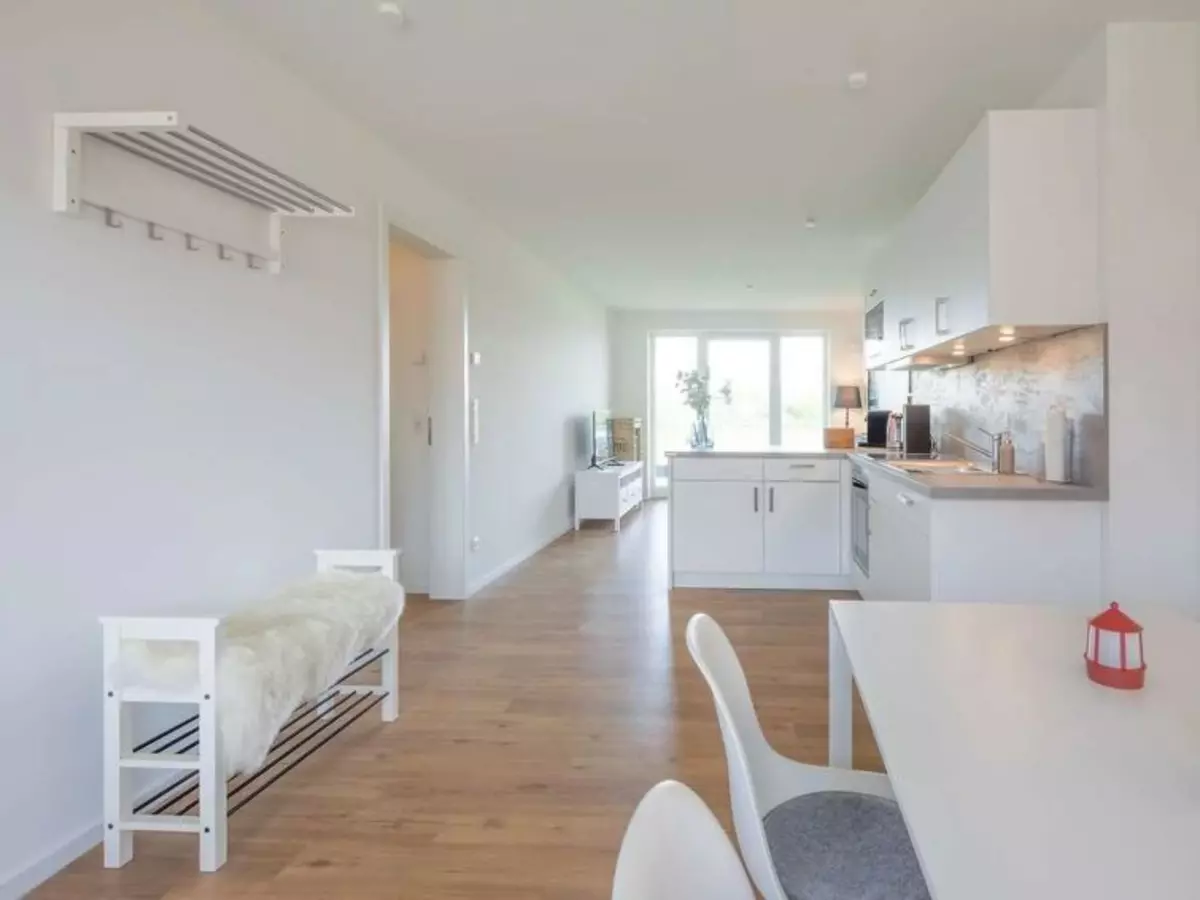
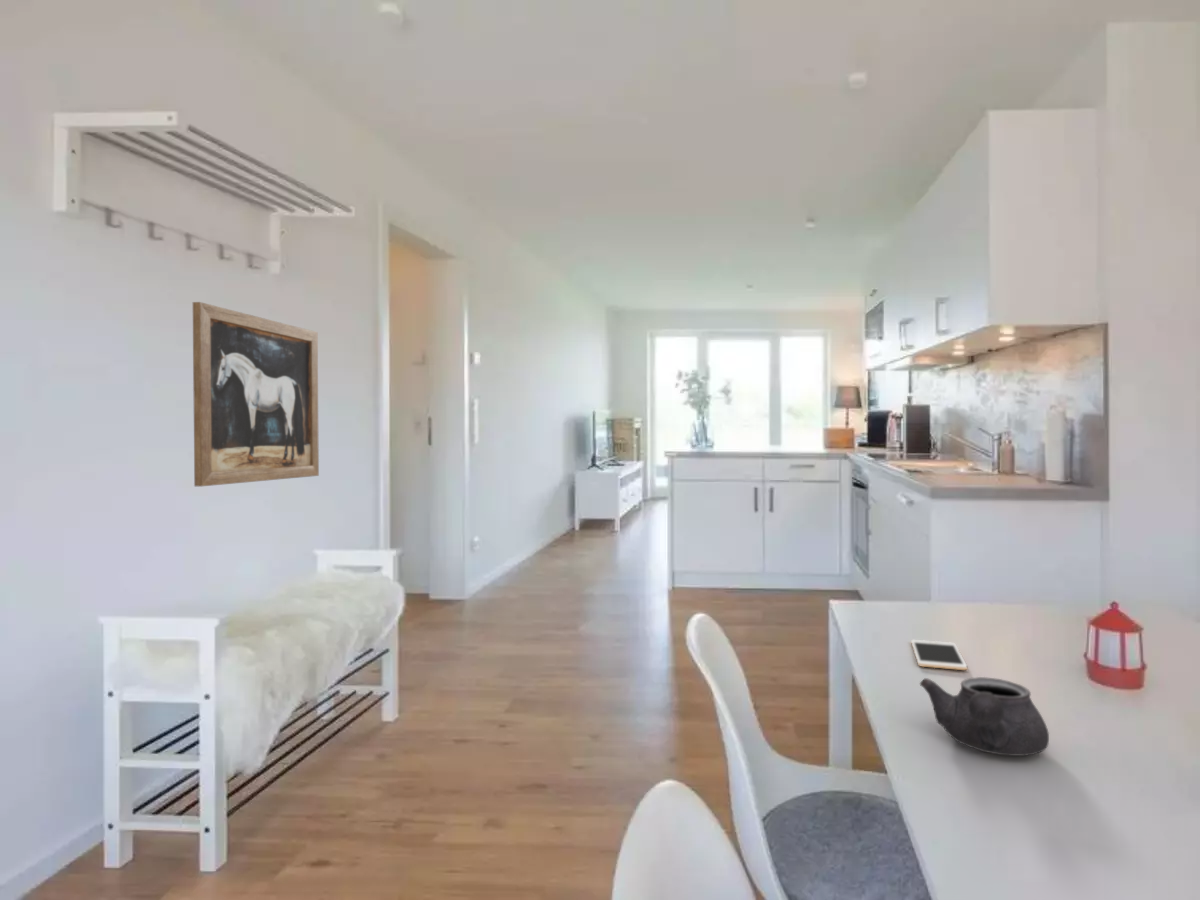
+ cell phone [910,639,968,671]
+ teapot [919,676,1050,757]
+ wall art [192,301,320,488]
